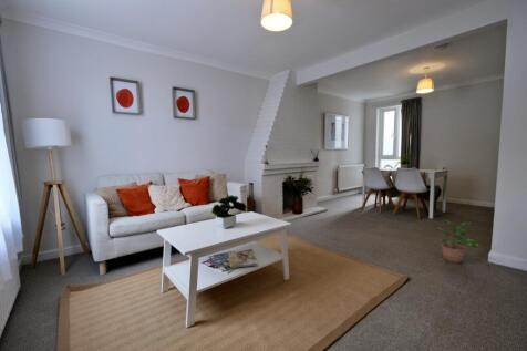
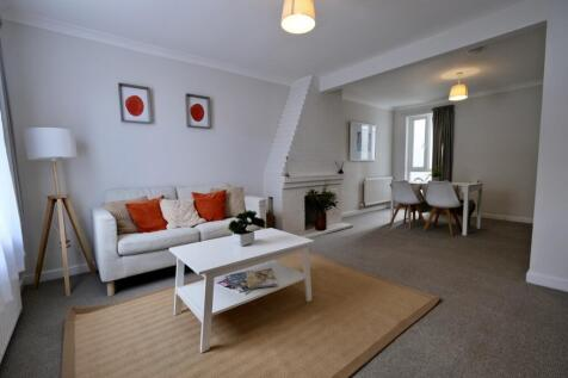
- potted plant [433,218,480,264]
